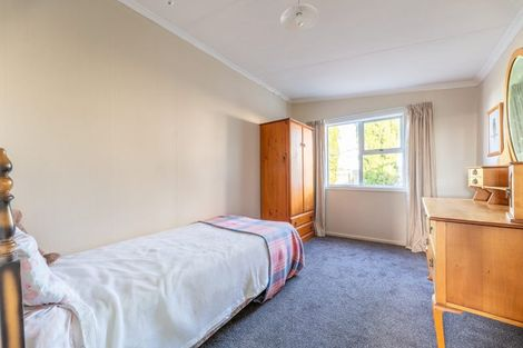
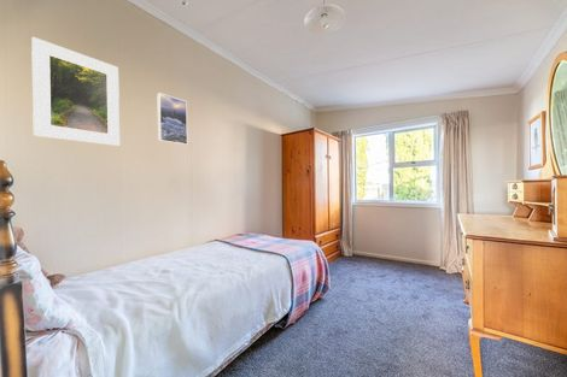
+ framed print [30,36,121,147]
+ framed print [157,92,188,146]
